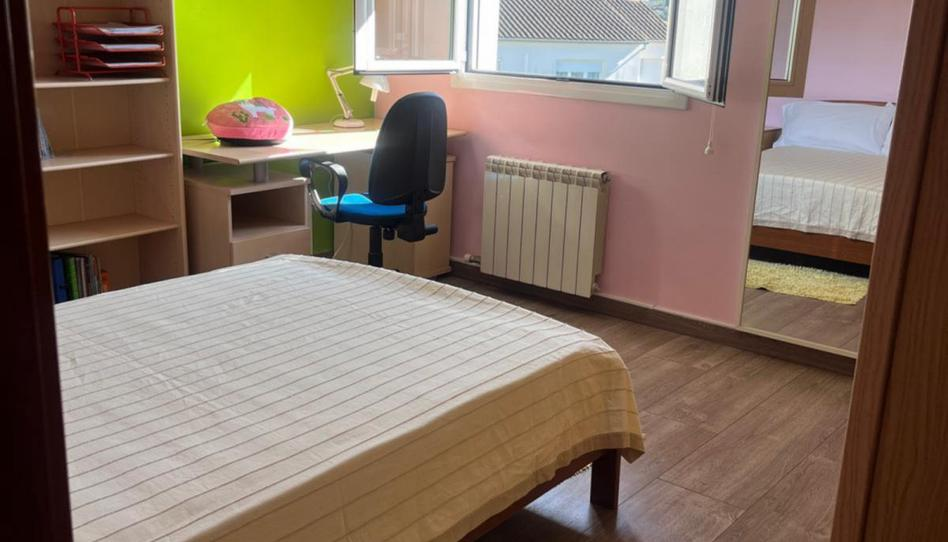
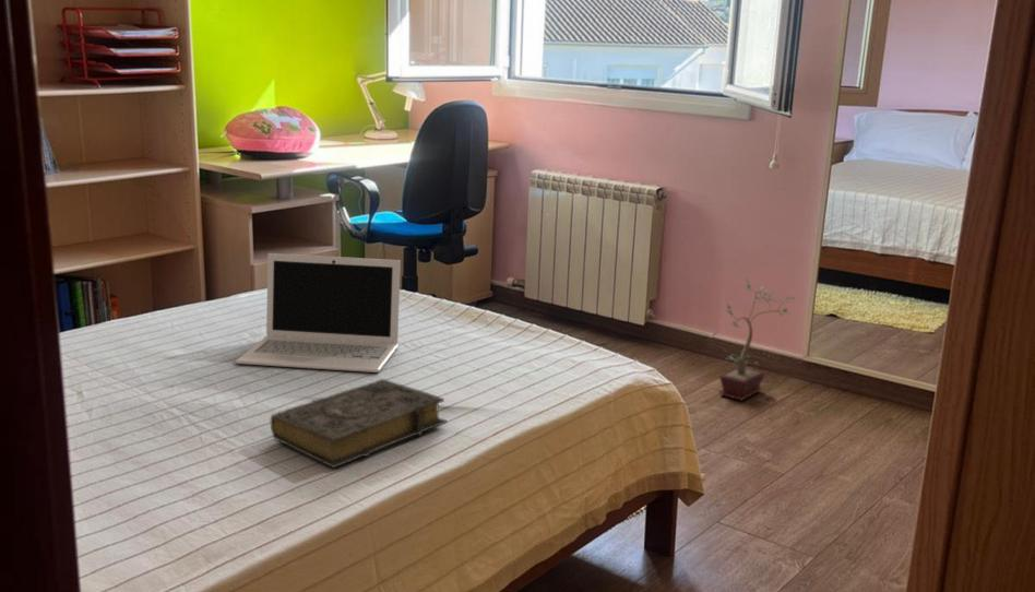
+ potted plant [717,276,795,402]
+ laptop [235,252,402,374]
+ book [270,378,449,469]
